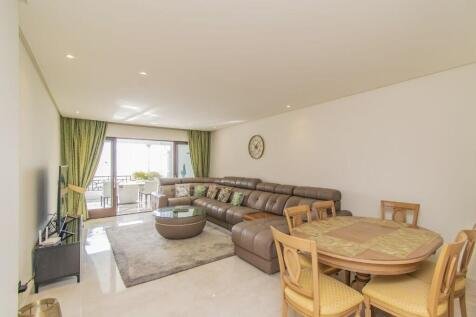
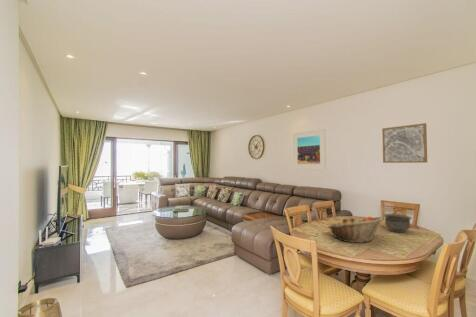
+ wall art [381,122,428,164]
+ fruit basket [327,216,384,244]
+ bowl [382,213,413,234]
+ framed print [292,128,327,171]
